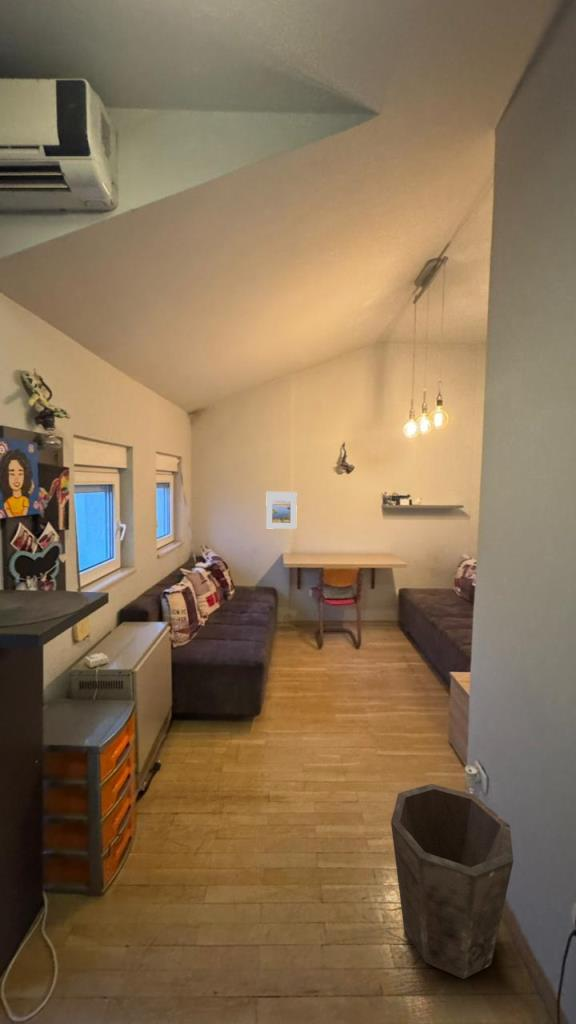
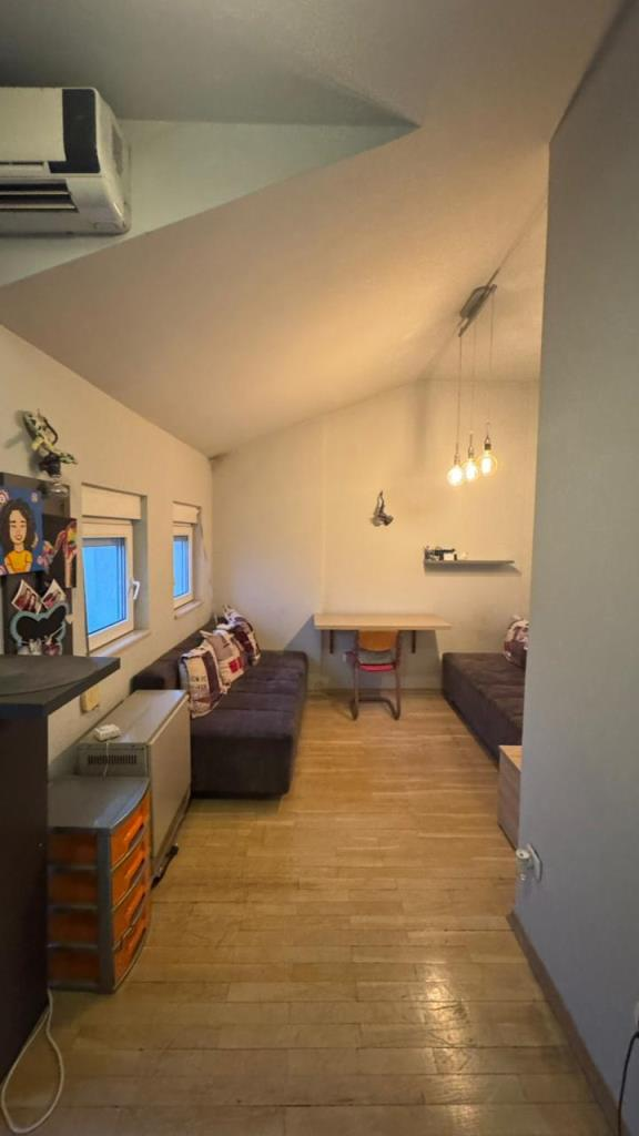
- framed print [265,491,298,530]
- waste bin [390,783,514,980]
